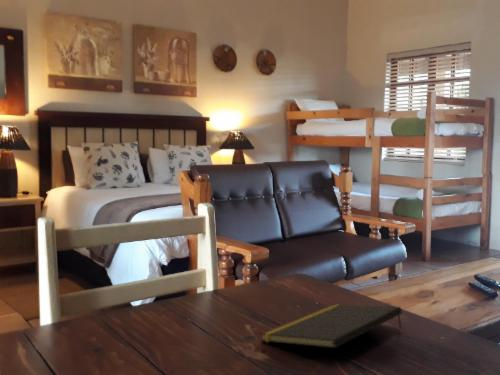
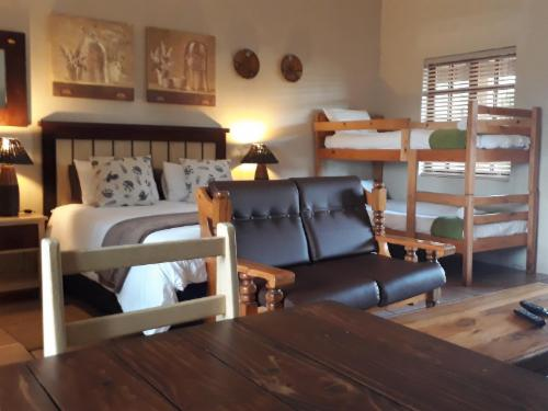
- notepad [259,304,403,349]
